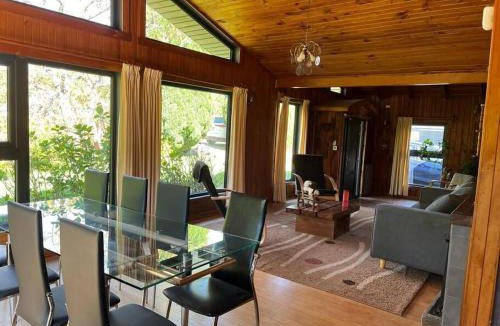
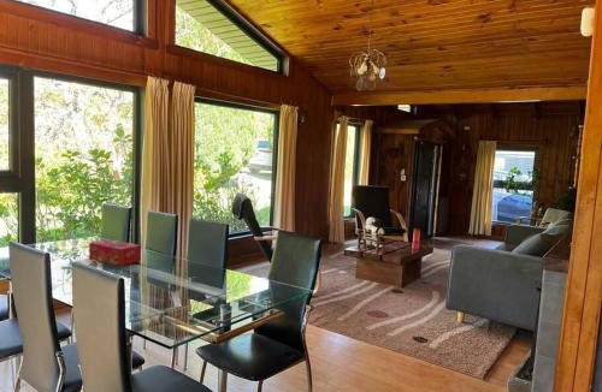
+ tissue box [88,238,142,267]
